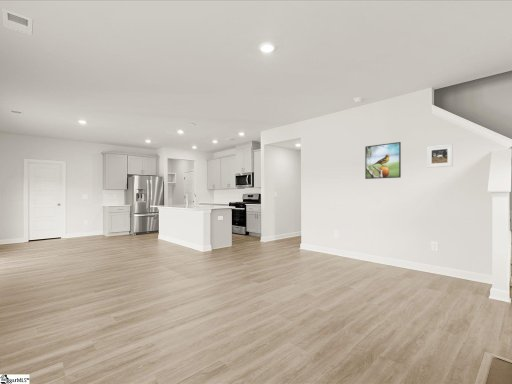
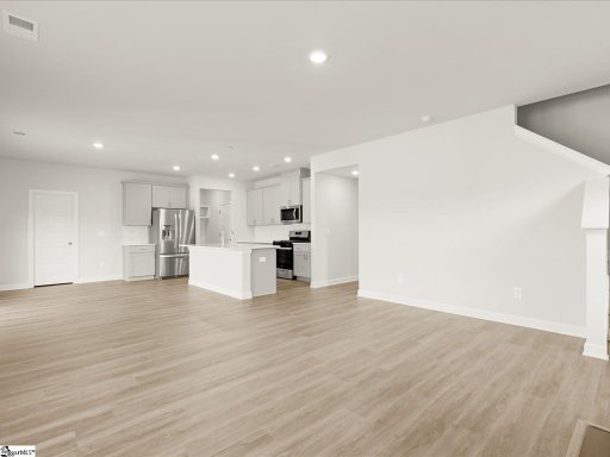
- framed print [426,143,454,169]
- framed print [364,141,402,180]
